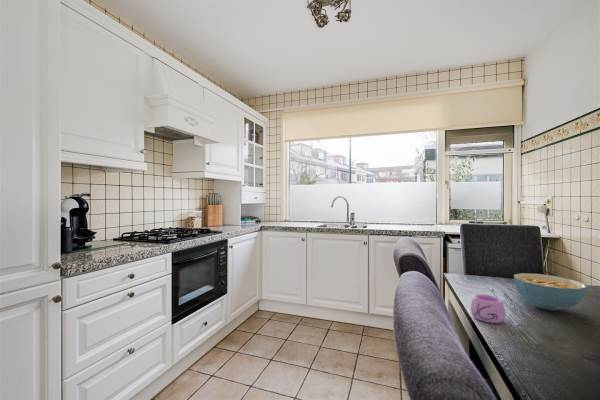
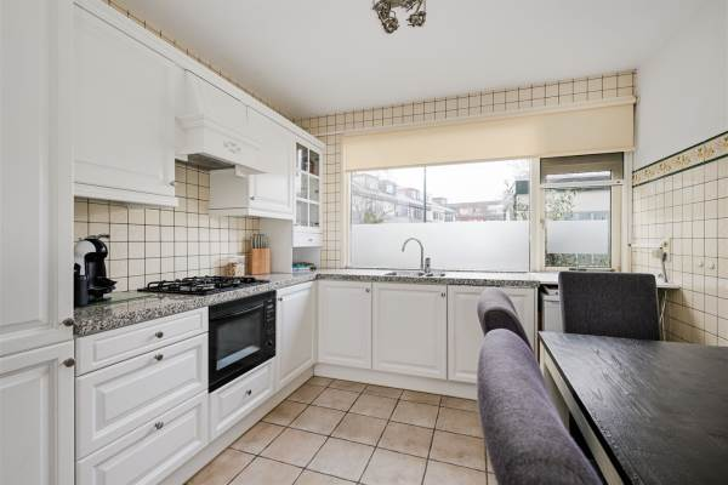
- cereal bowl [513,272,588,311]
- mug [470,293,506,324]
